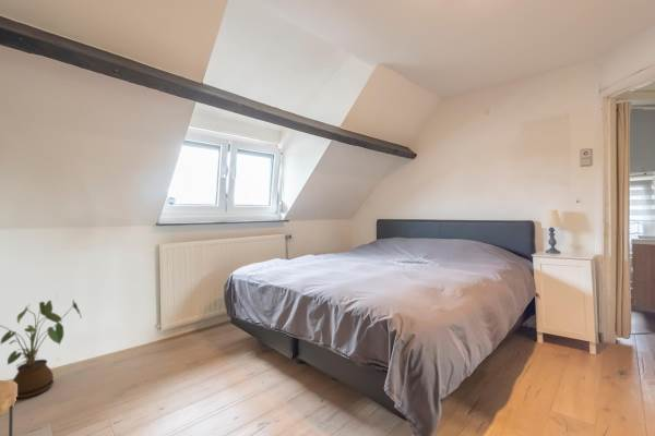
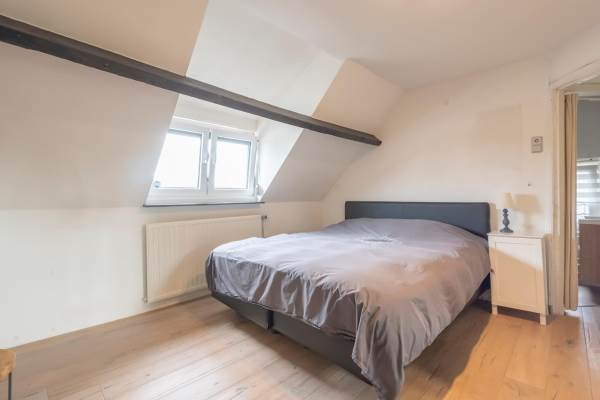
- house plant [0,299,83,399]
